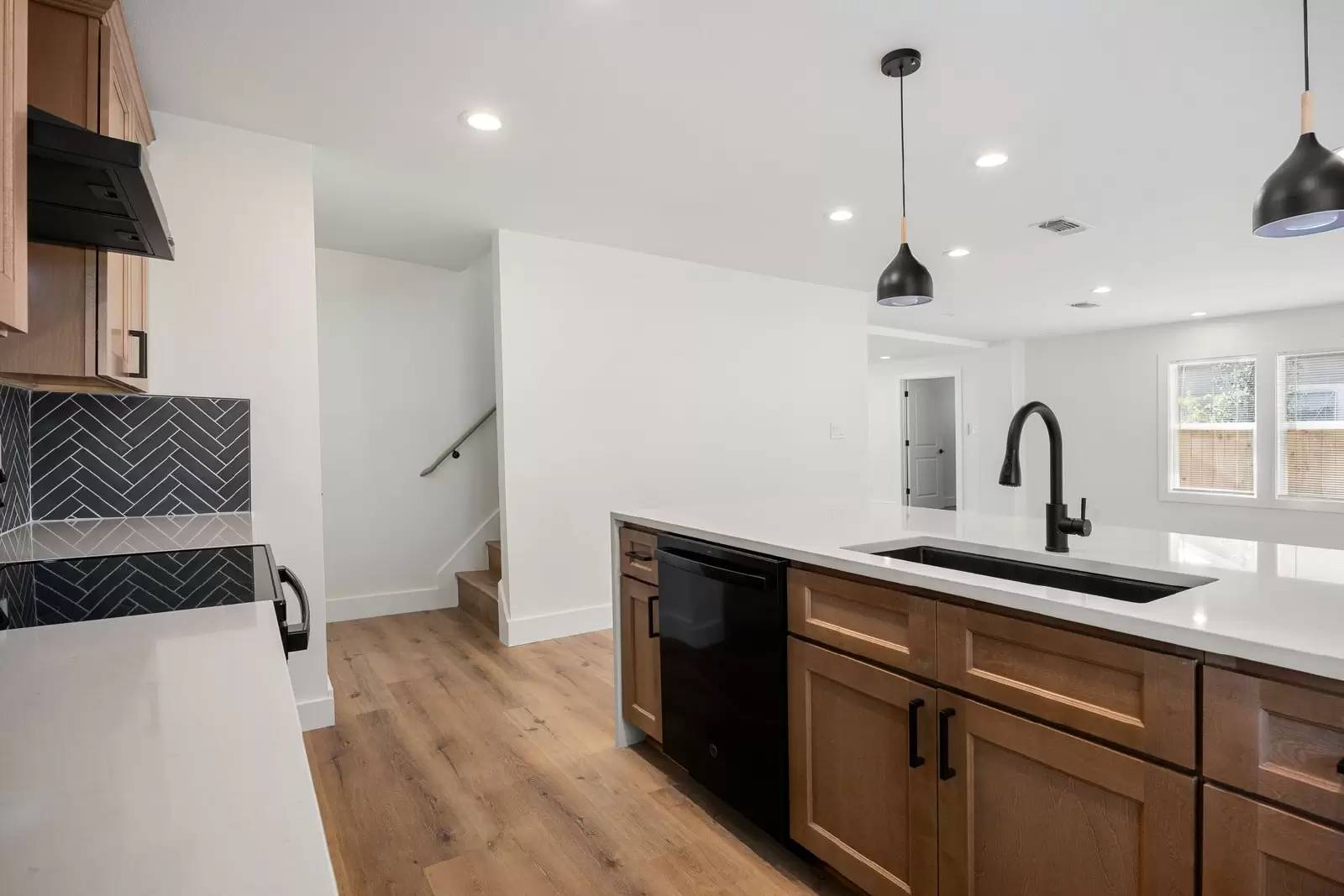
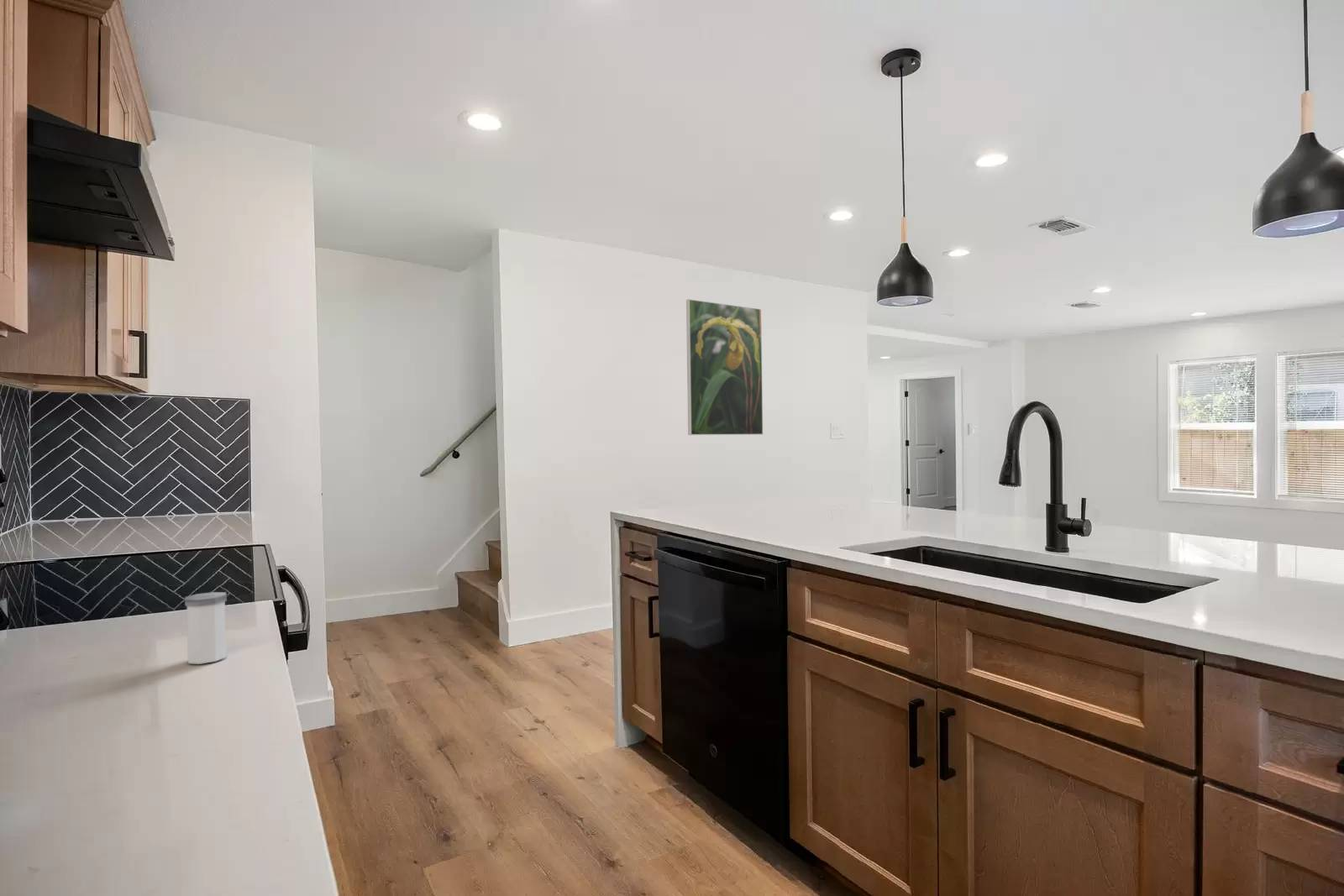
+ salt shaker [184,591,228,665]
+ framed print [685,298,764,436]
